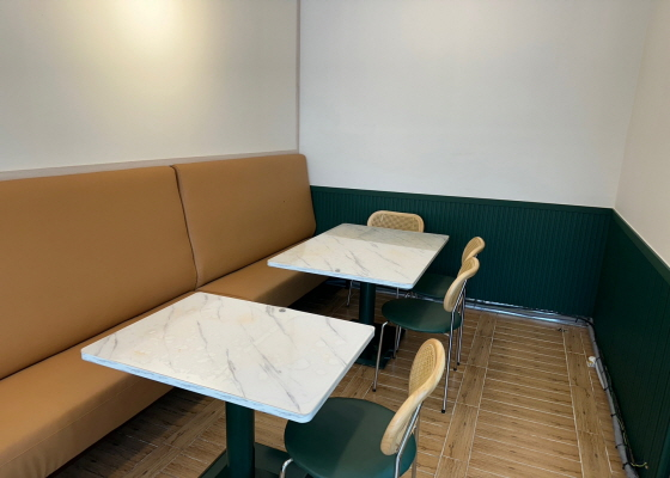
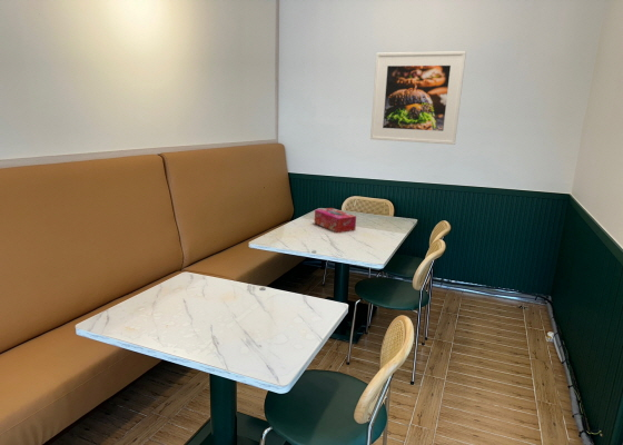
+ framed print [369,50,467,146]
+ tissue box [314,207,357,234]
